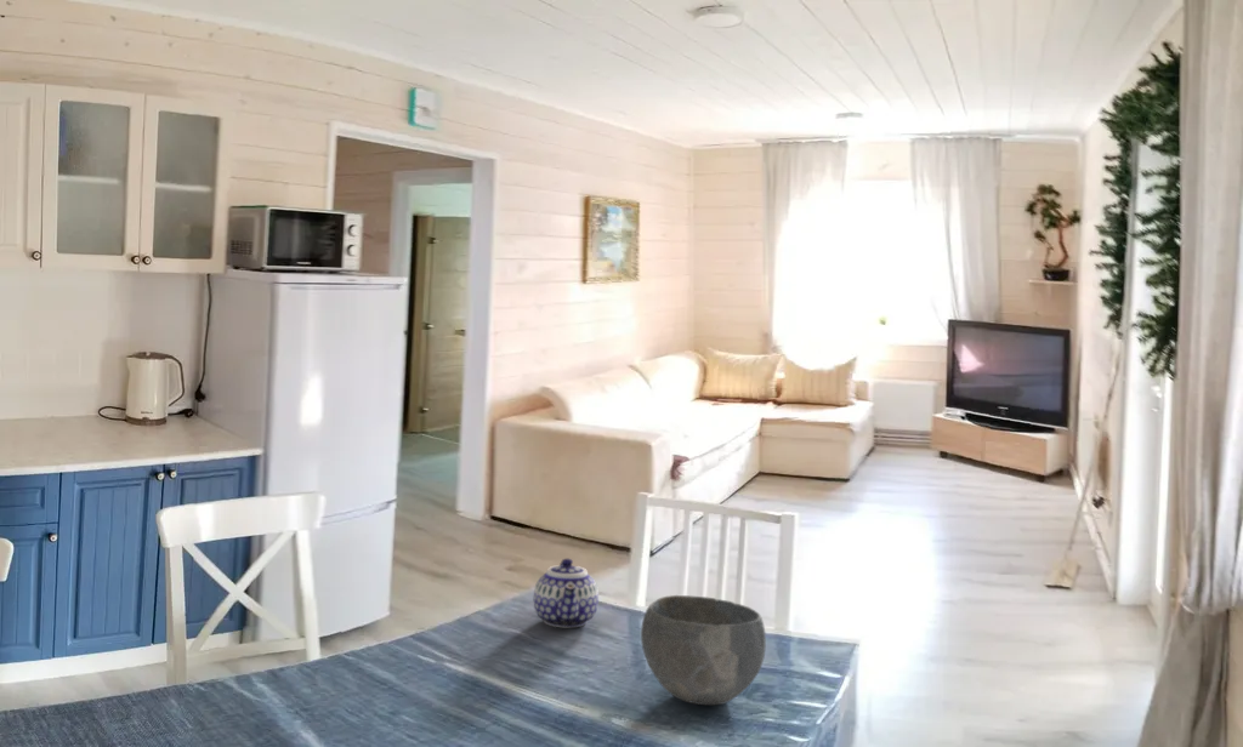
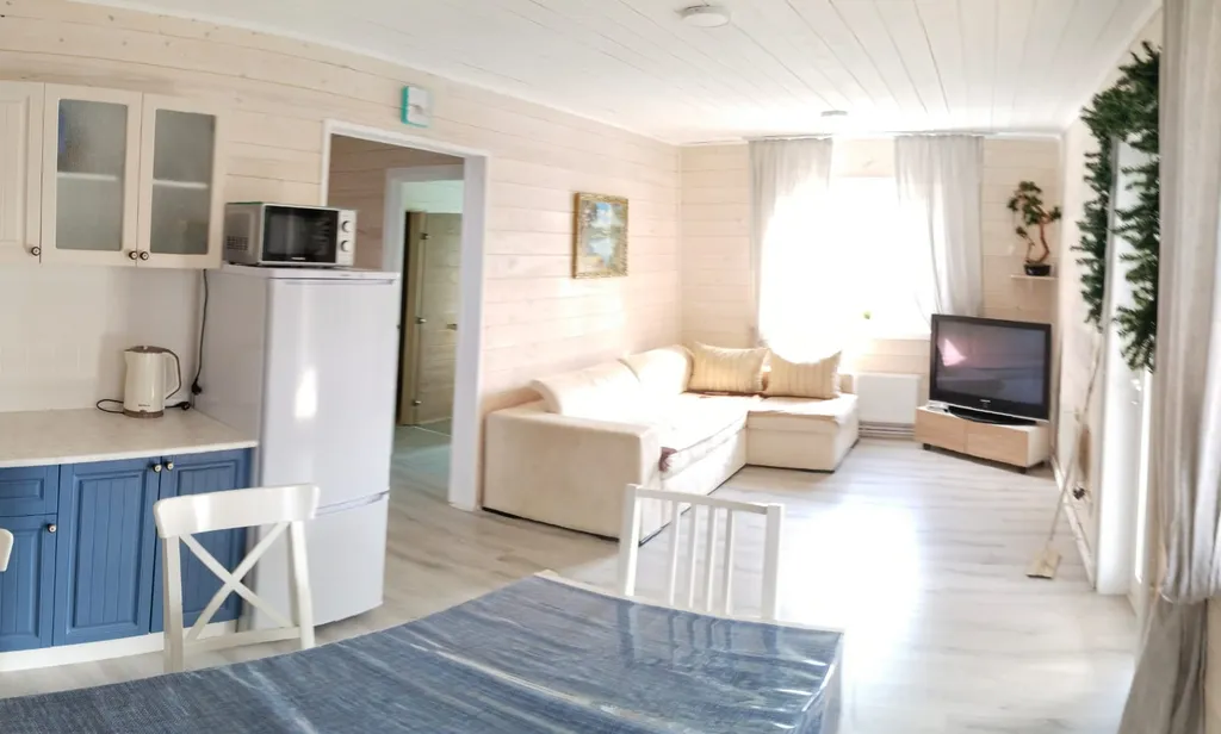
- bowl [640,594,767,706]
- teapot [533,558,600,628]
